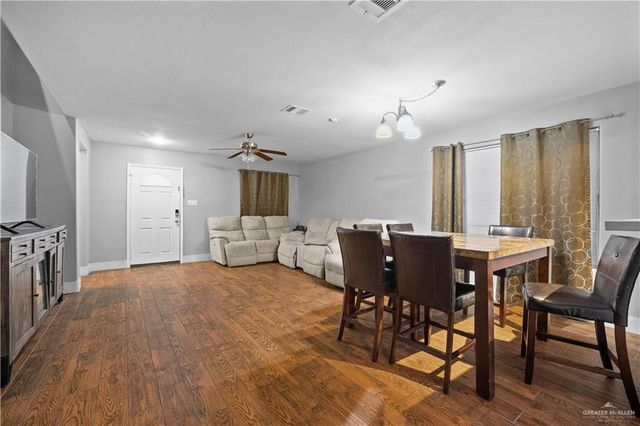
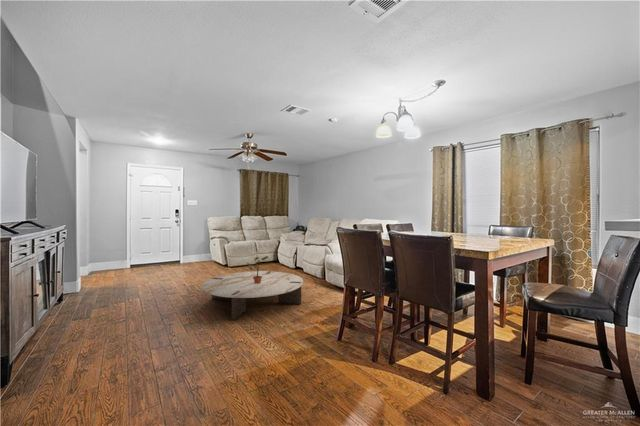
+ coffee table [201,270,304,321]
+ potted plant [246,255,269,284]
